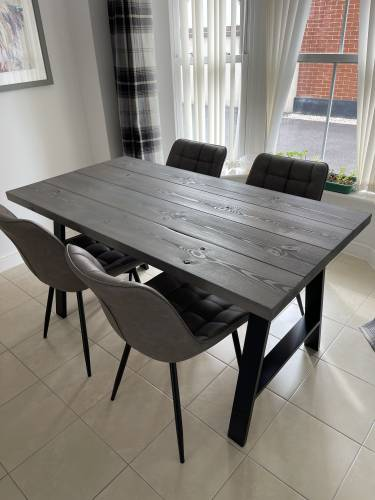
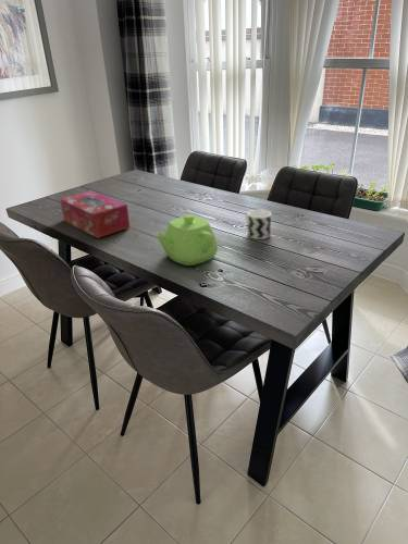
+ teapot [154,213,219,267]
+ tissue box [59,189,131,239]
+ cup [244,209,272,240]
